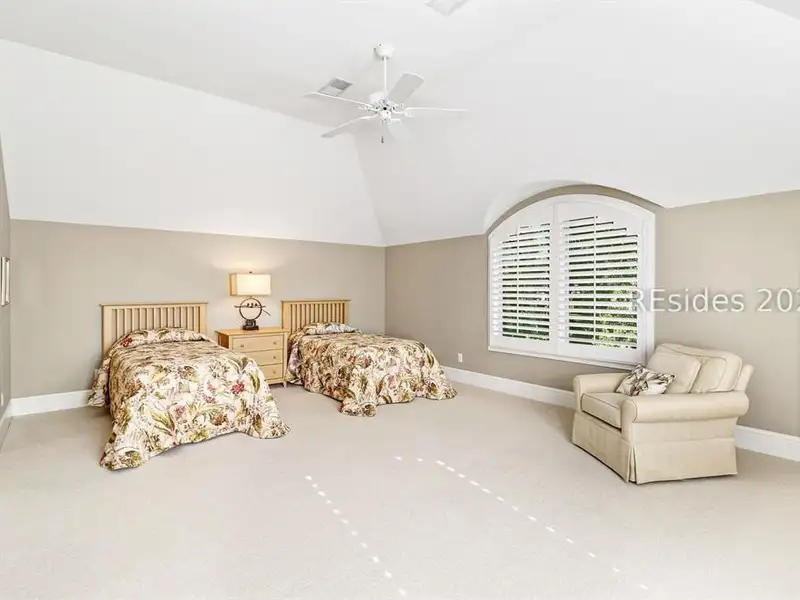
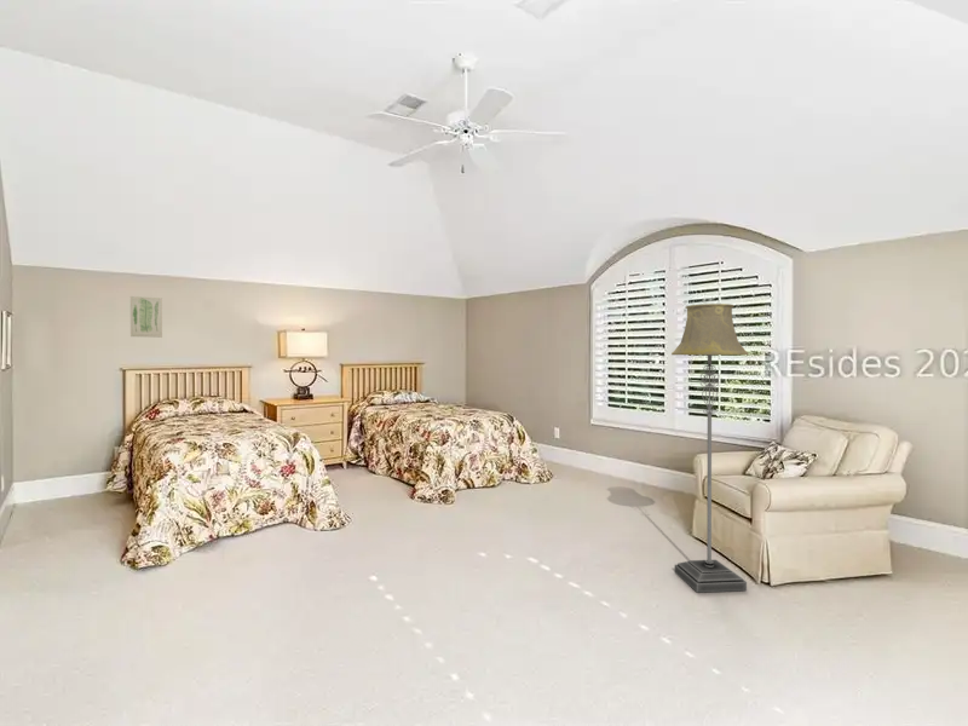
+ floor lamp [670,302,749,594]
+ wall art [129,295,163,339]
